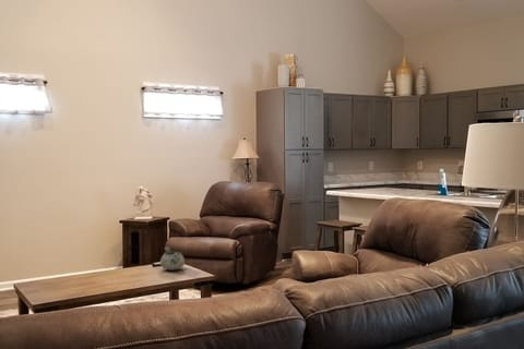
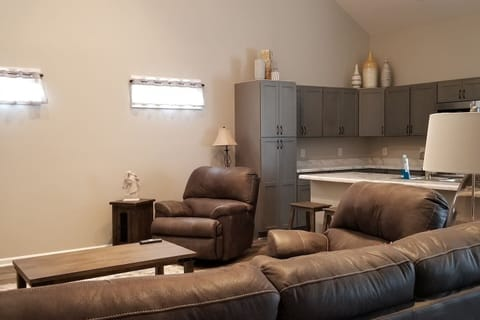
- decorative bowl [159,245,186,272]
